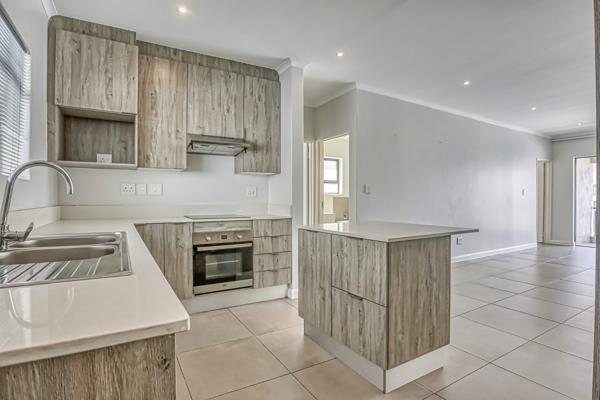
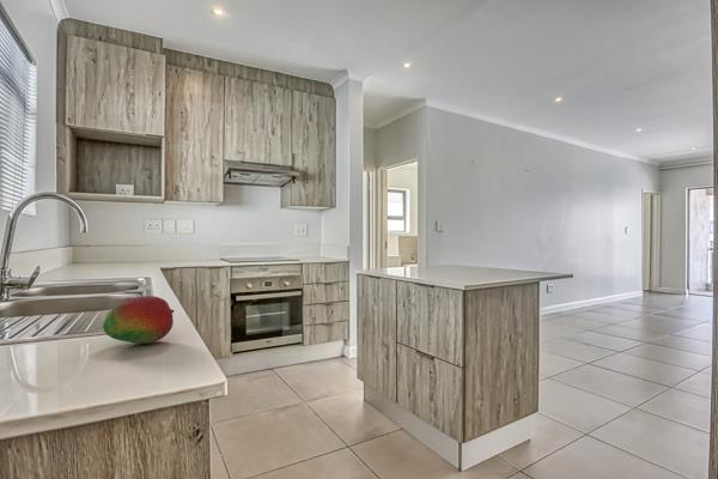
+ fruit [102,295,175,345]
